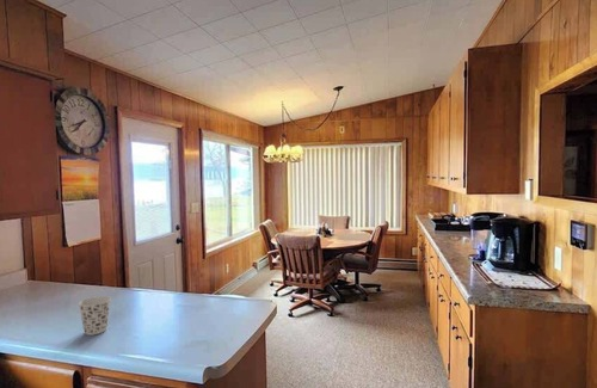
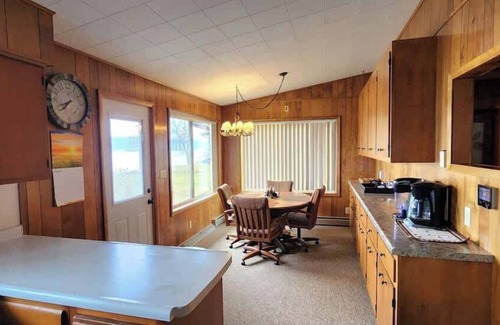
- cup [78,295,112,337]
